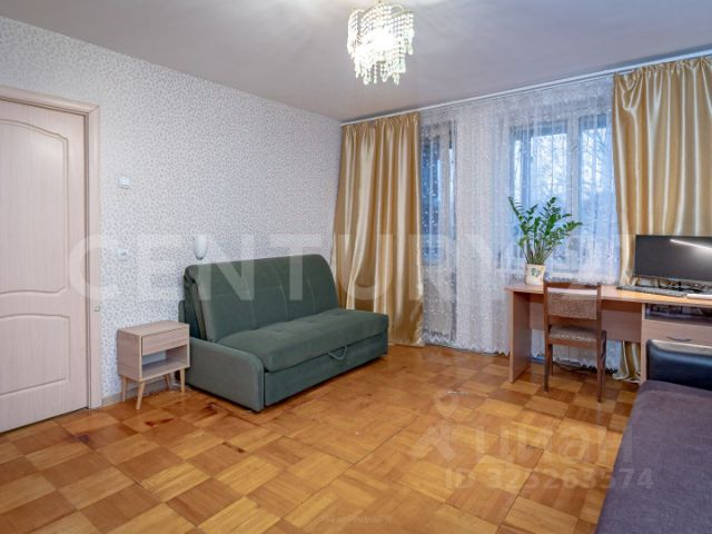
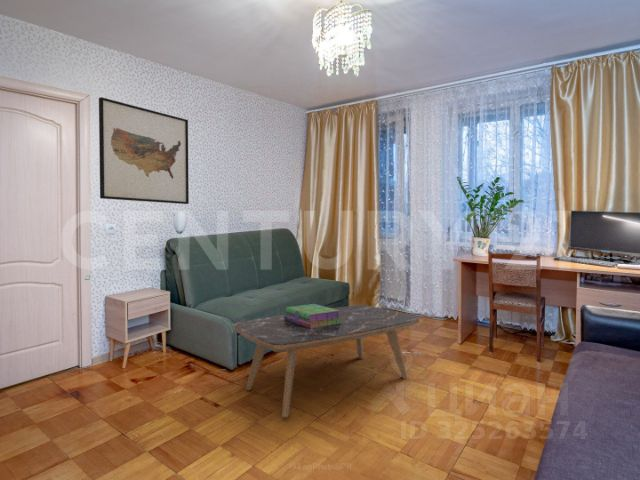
+ coffee table [232,304,420,418]
+ stack of books [284,303,341,328]
+ wall art [98,96,190,205]
